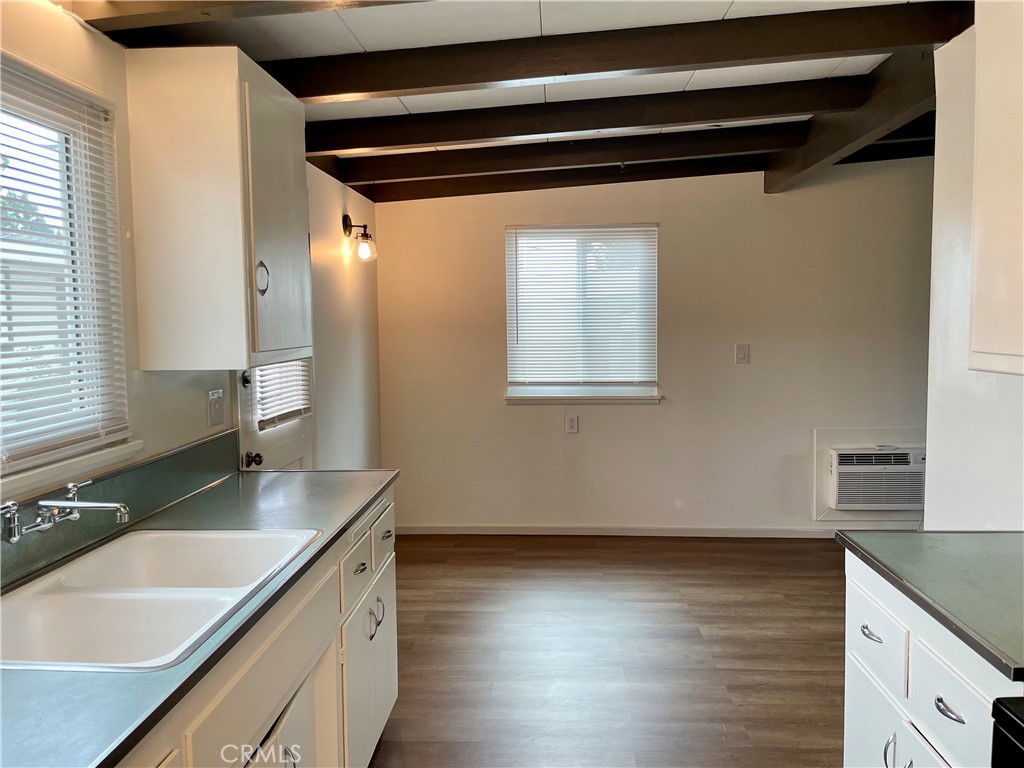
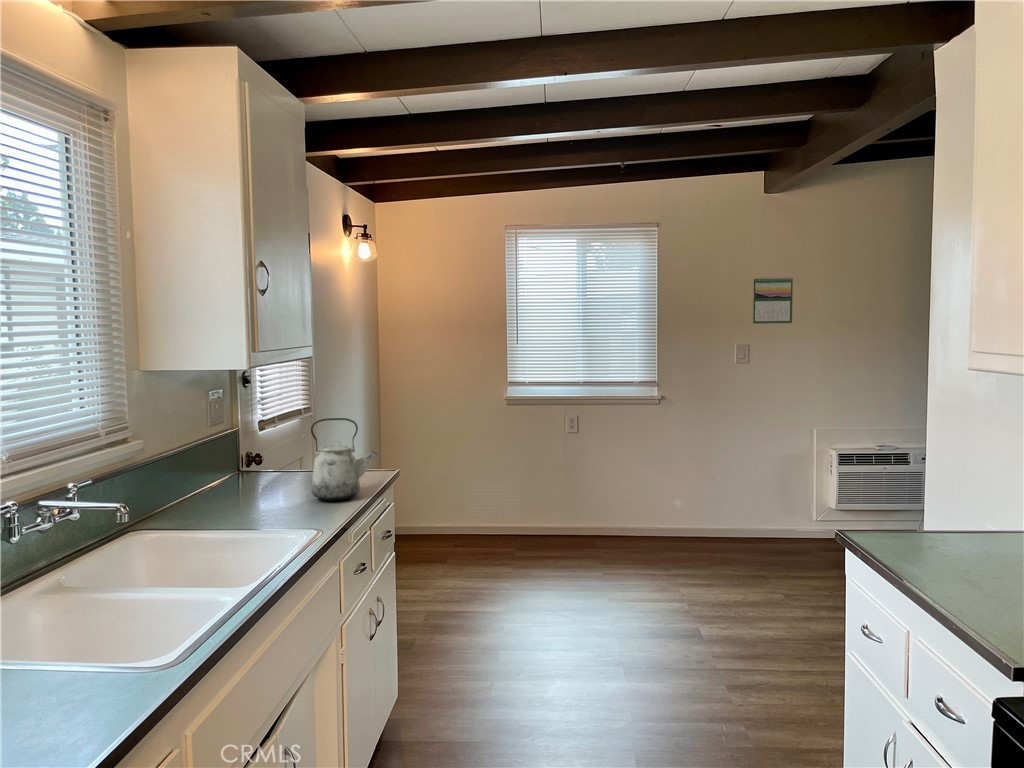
+ calendar [752,276,794,324]
+ kettle [310,417,378,501]
